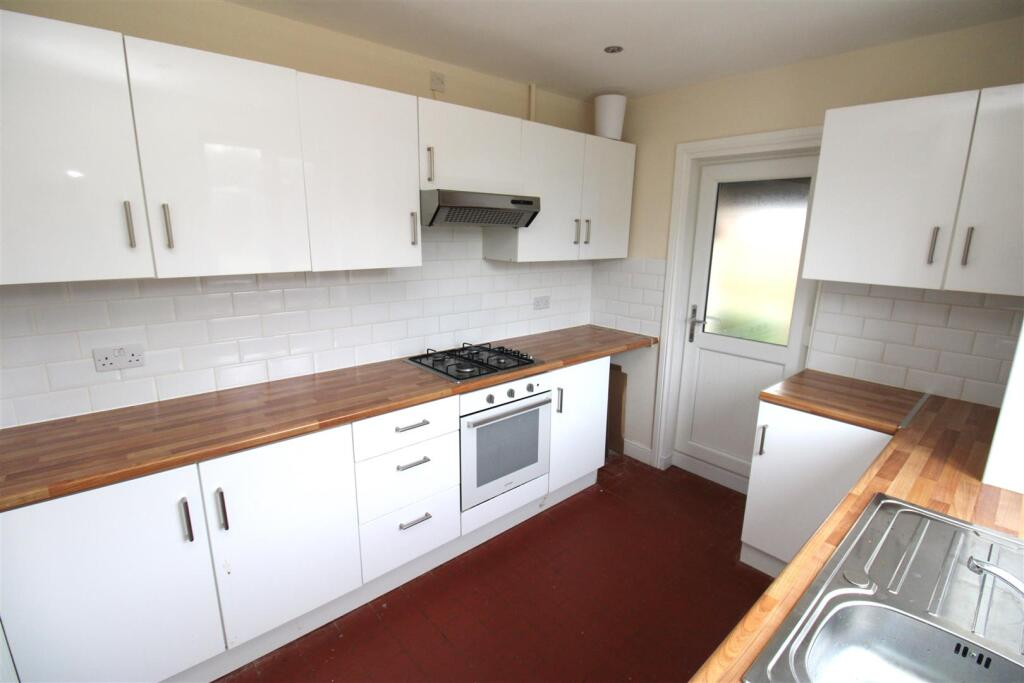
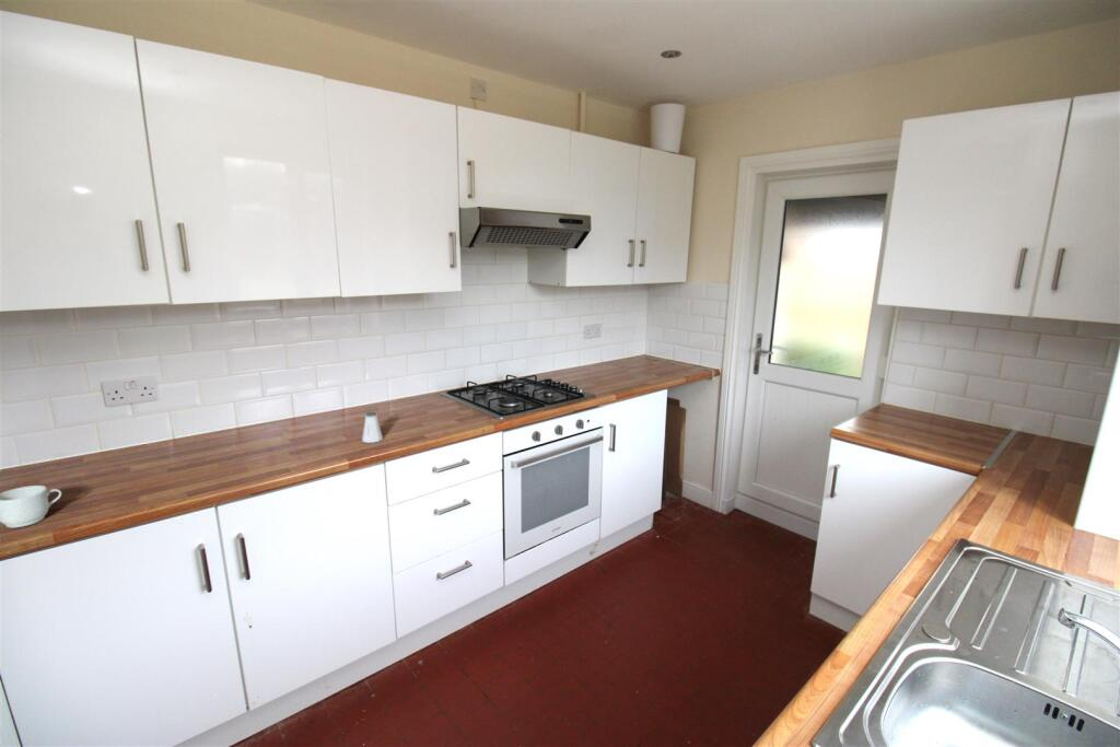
+ saltshaker [361,411,384,444]
+ mug [0,485,62,528]
